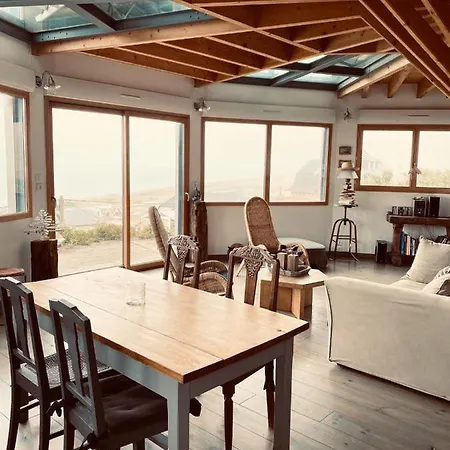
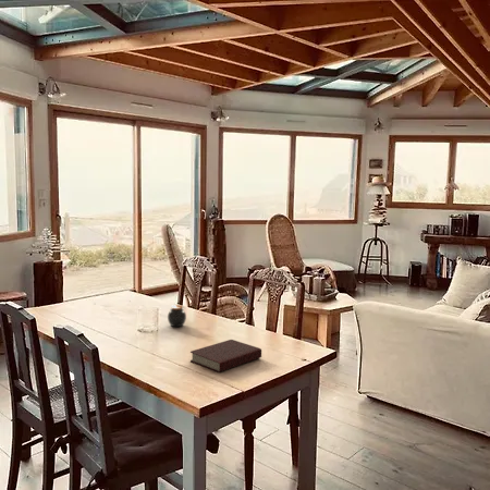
+ book [189,339,262,373]
+ jar [167,304,187,328]
